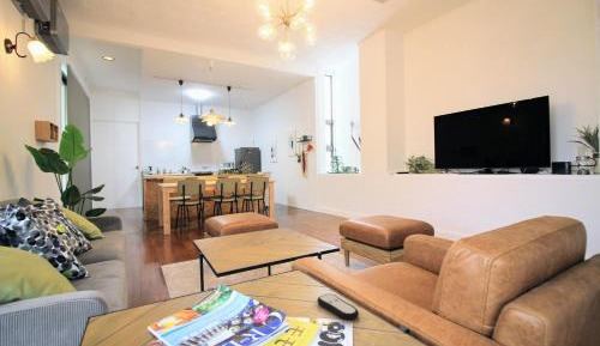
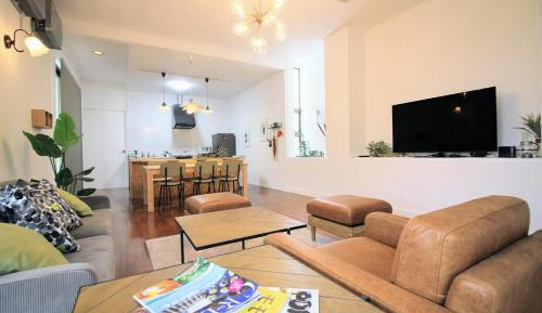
- remote control [316,292,360,321]
